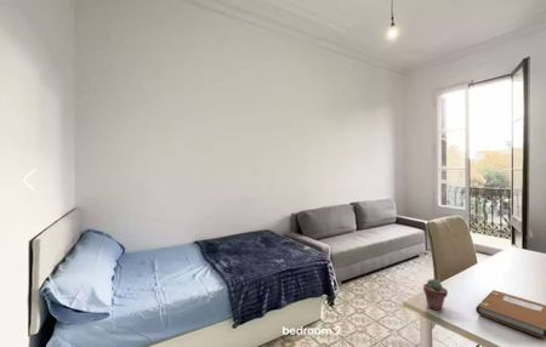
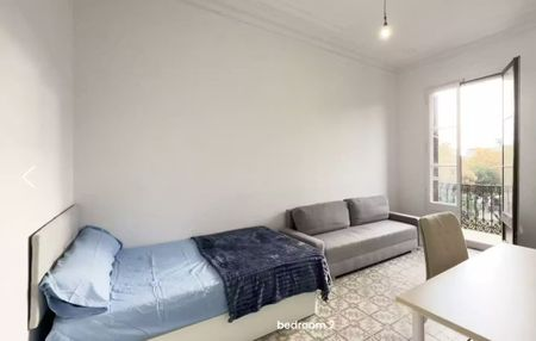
- potted succulent [422,278,449,311]
- notebook [474,289,546,340]
